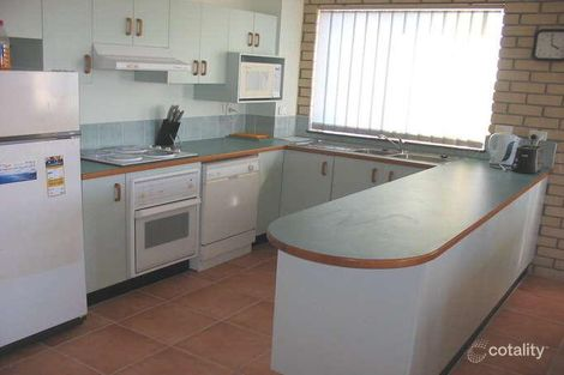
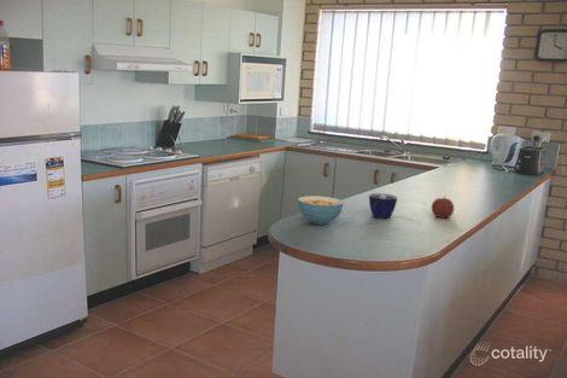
+ cup [368,192,398,220]
+ fruit [431,194,455,220]
+ cereal bowl [297,194,345,226]
